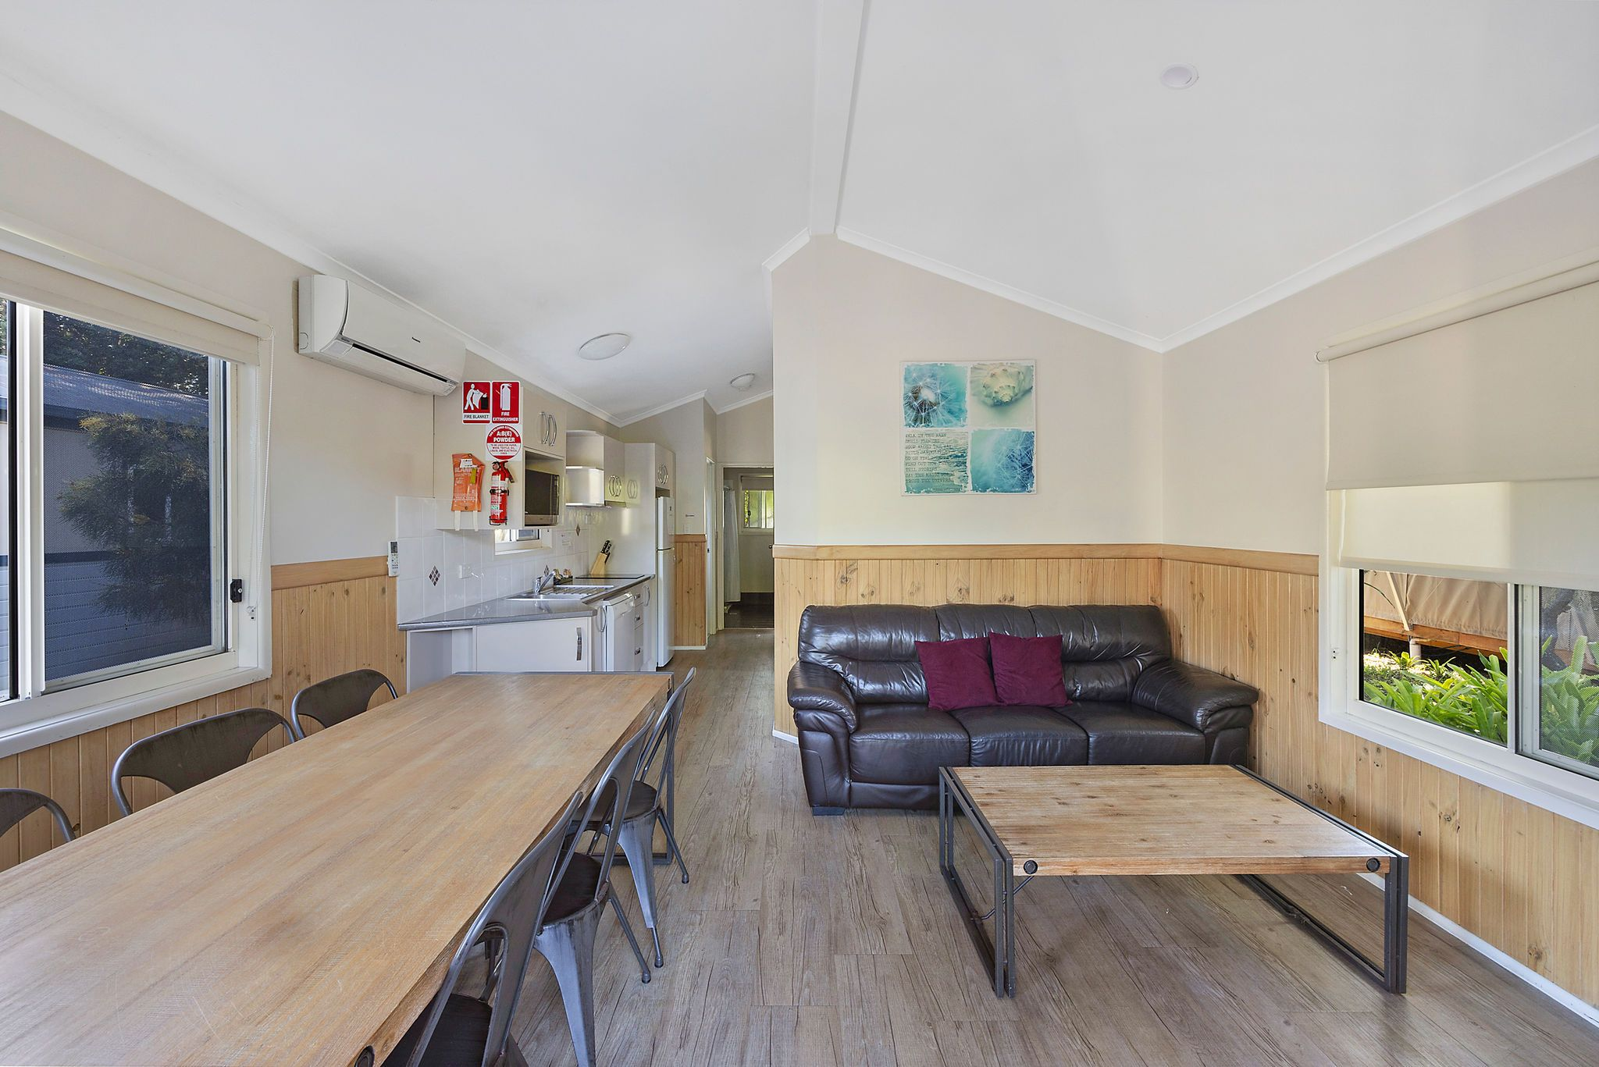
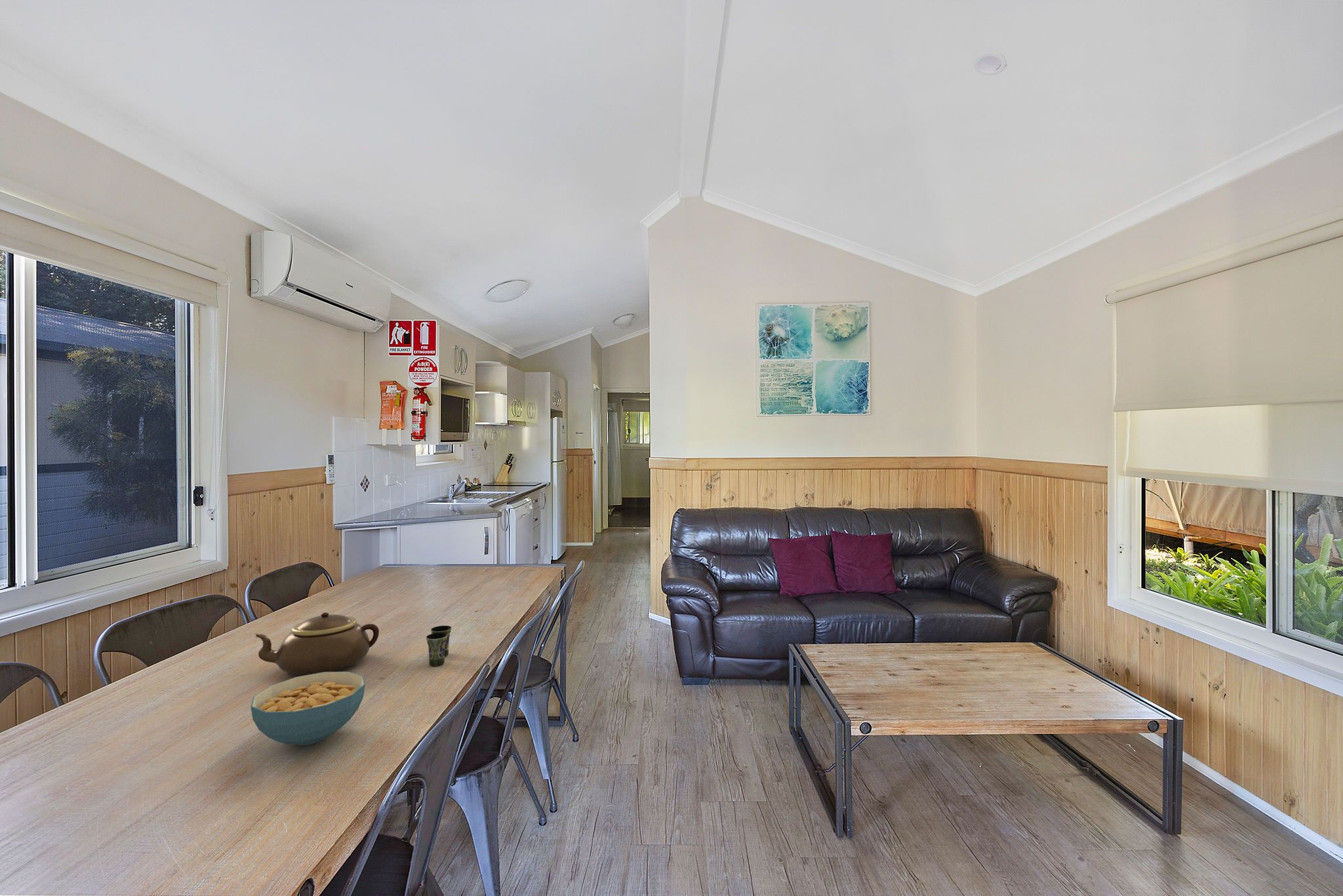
+ cereal bowl [251,671,366,746]
+ teapot [254,612,380,675]
+ cup [426,625,452,667]
